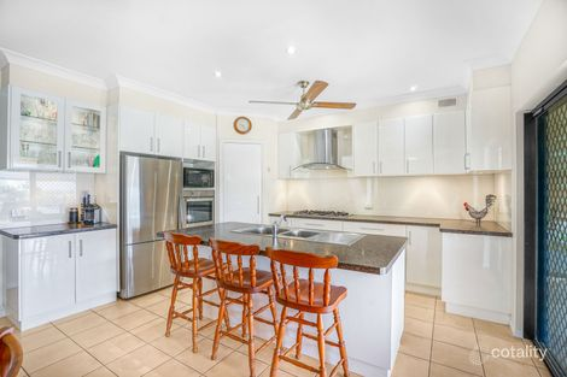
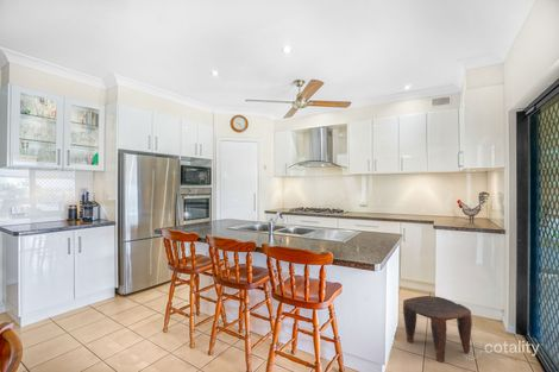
+ stool [402,295,473,364]
